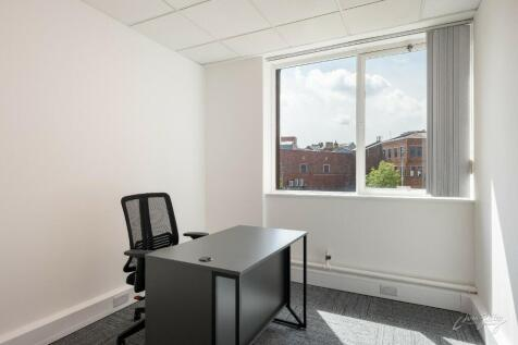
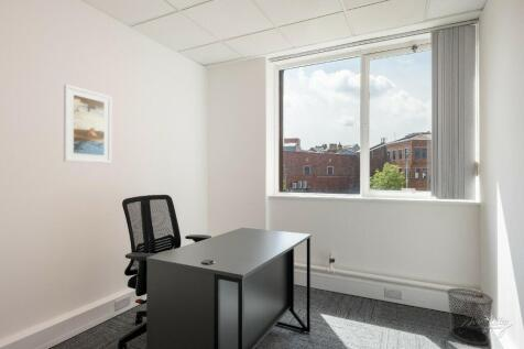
+ waste bin [446,287,494,346]
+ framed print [63,84,112,164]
